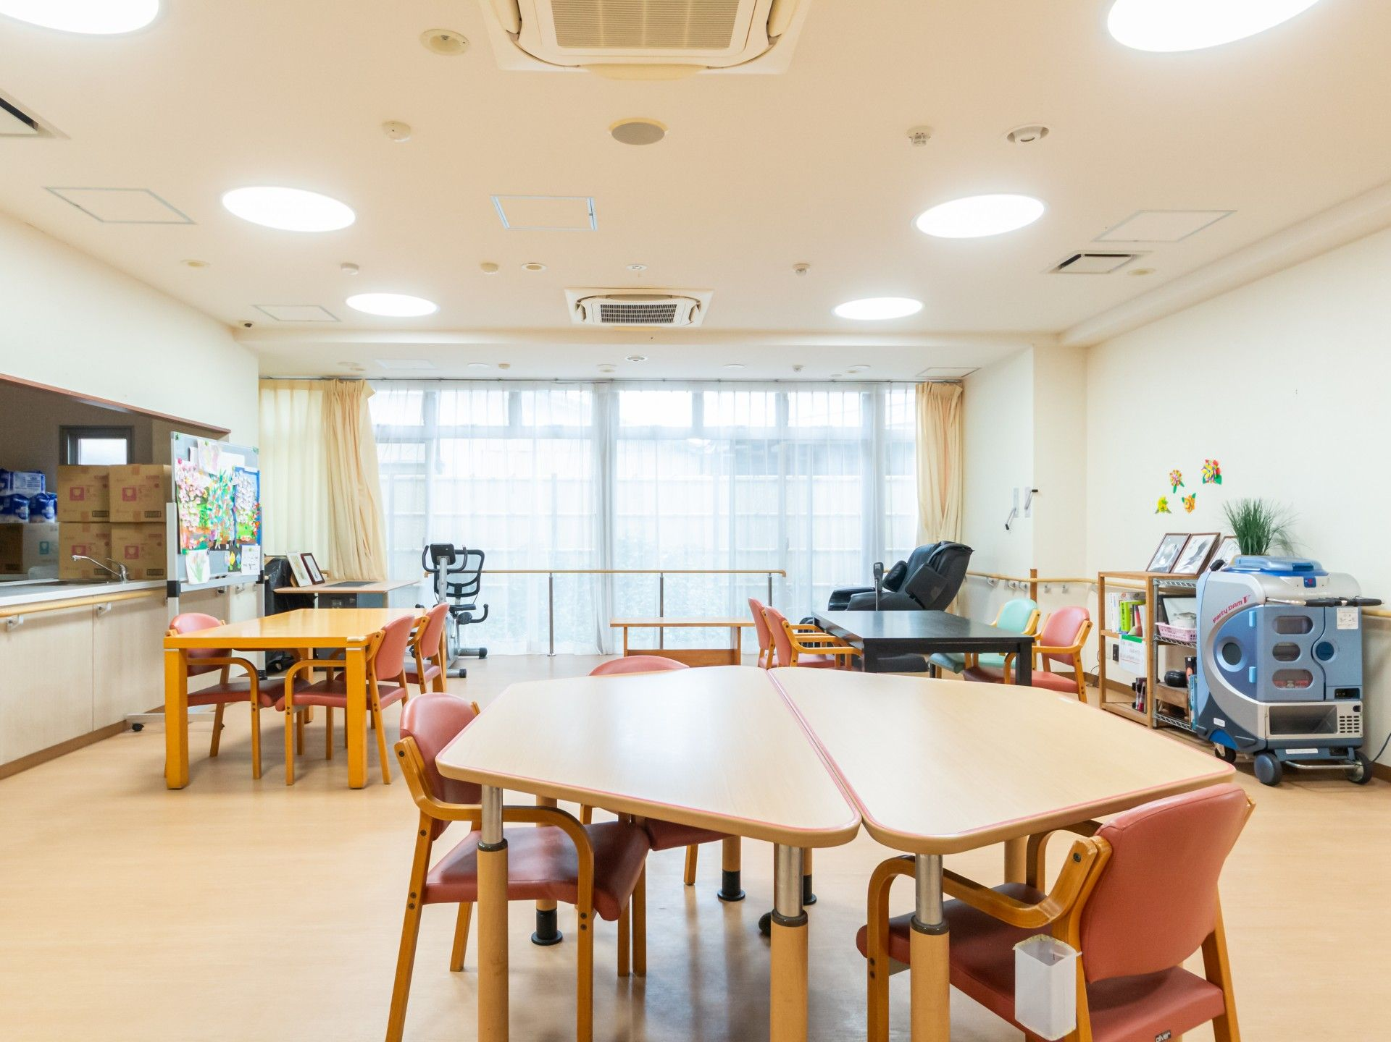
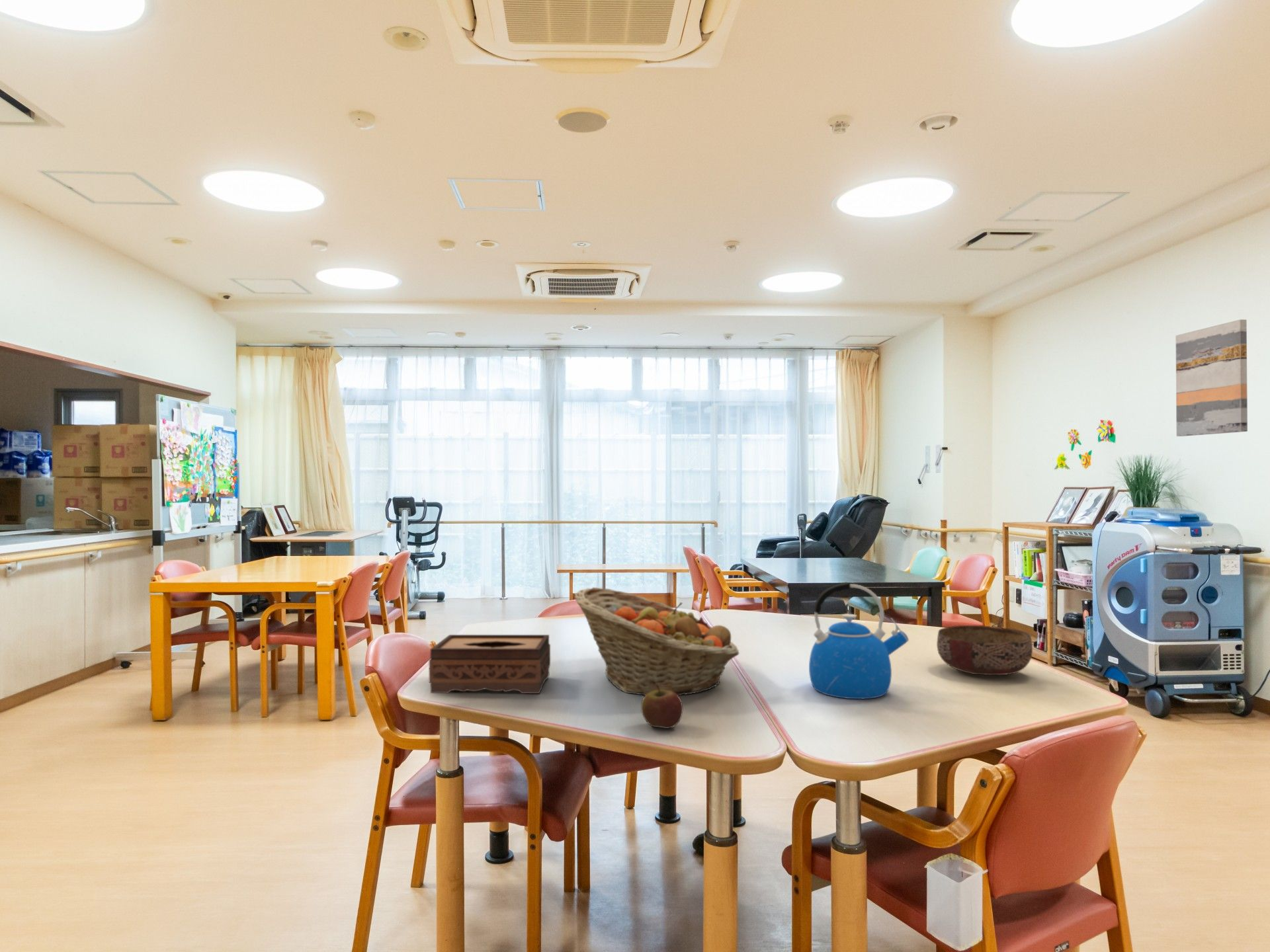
+ apple [640,684,683,729]
+ fruit basket [573,586,740,696]
+ wall art [1175,319,1248,437]
+ tissue box [429,634,551,694]
+ bowl [936,625,1033,676]
+ kettle [808,581,910,699]
